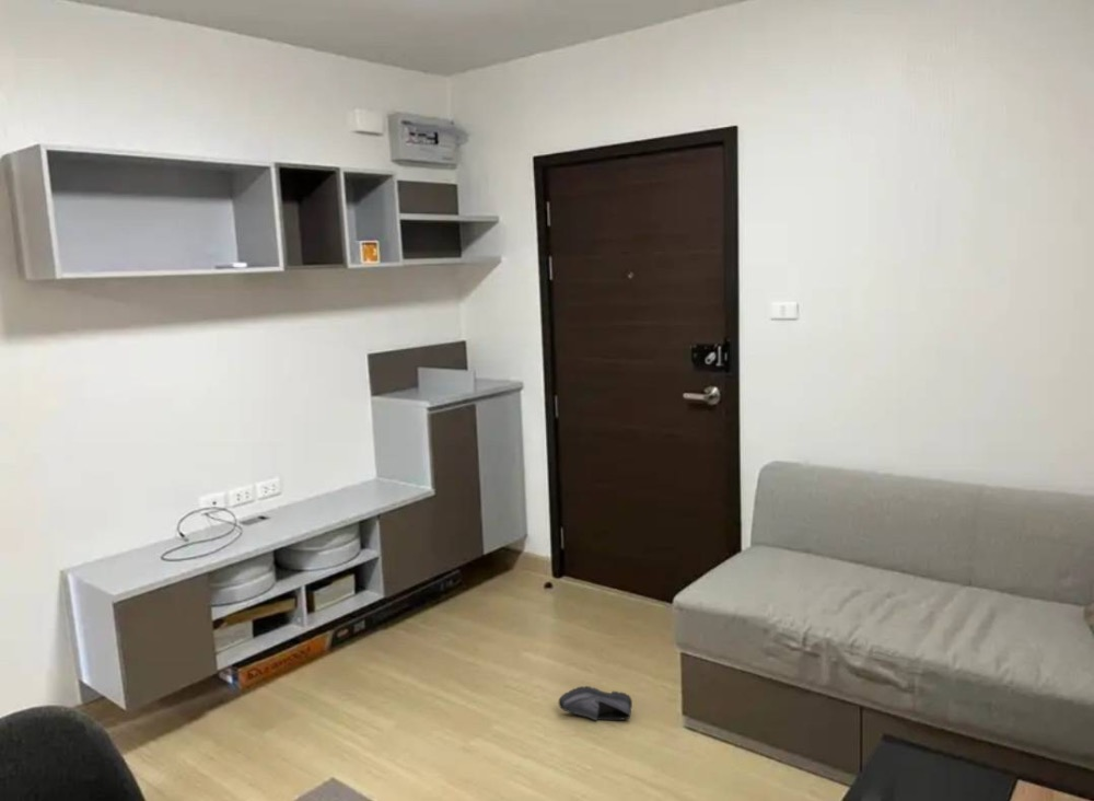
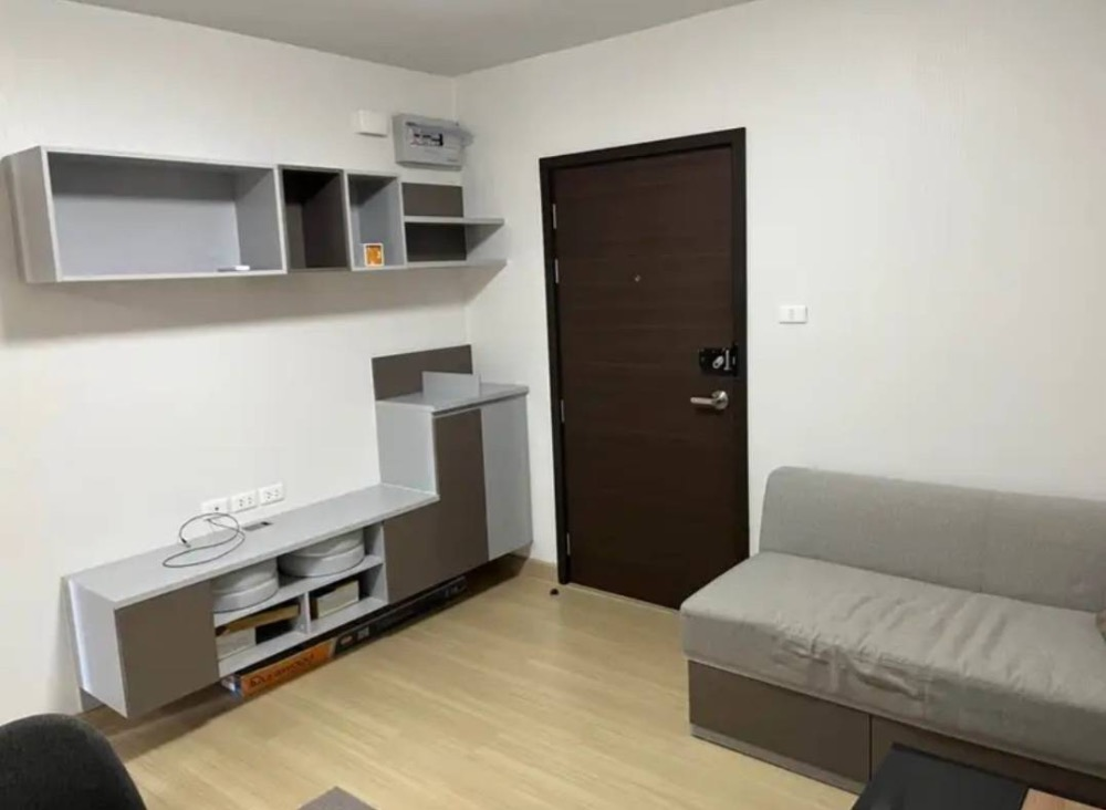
- shoe [558,685,633,721]
